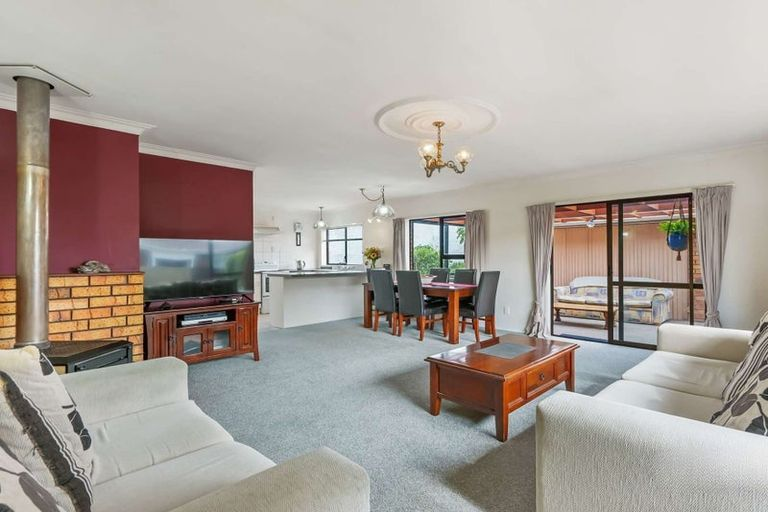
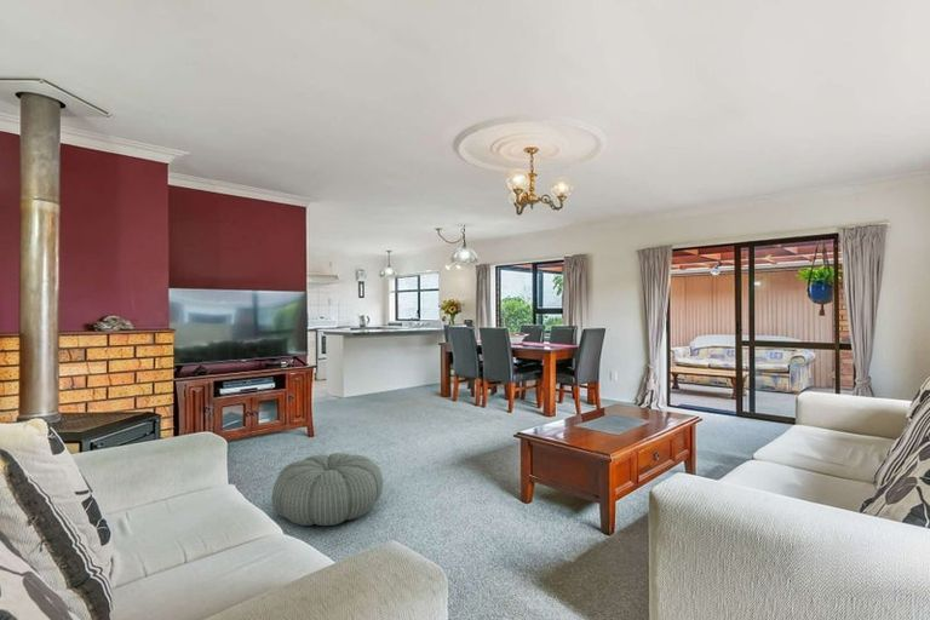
+ pouf [271,452,384,527]
